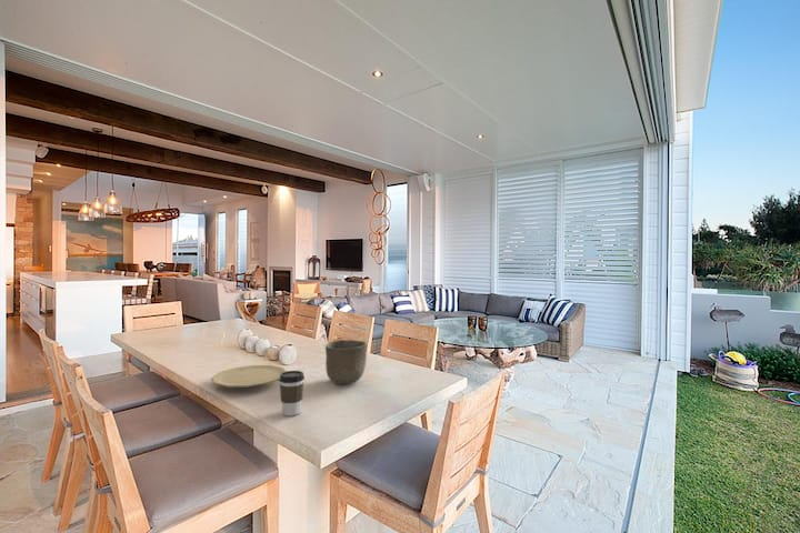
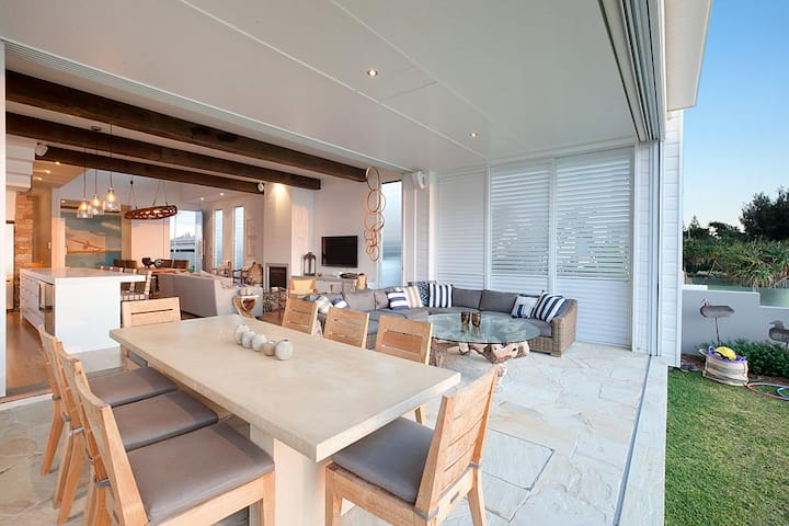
- bowl [324,339,368,385]
- plate [211,364,288,389]
- coffee cup [278,370,306,416]
